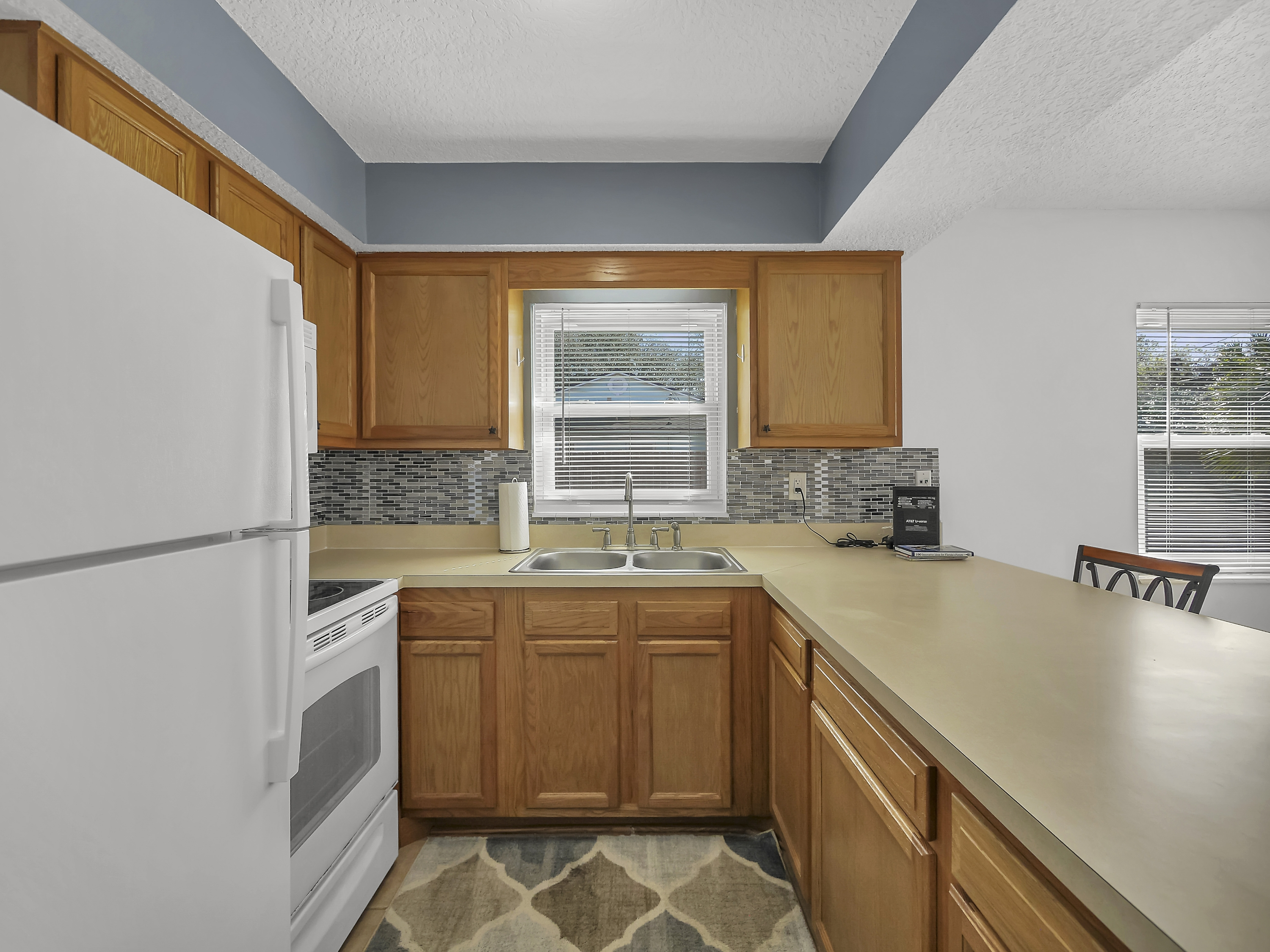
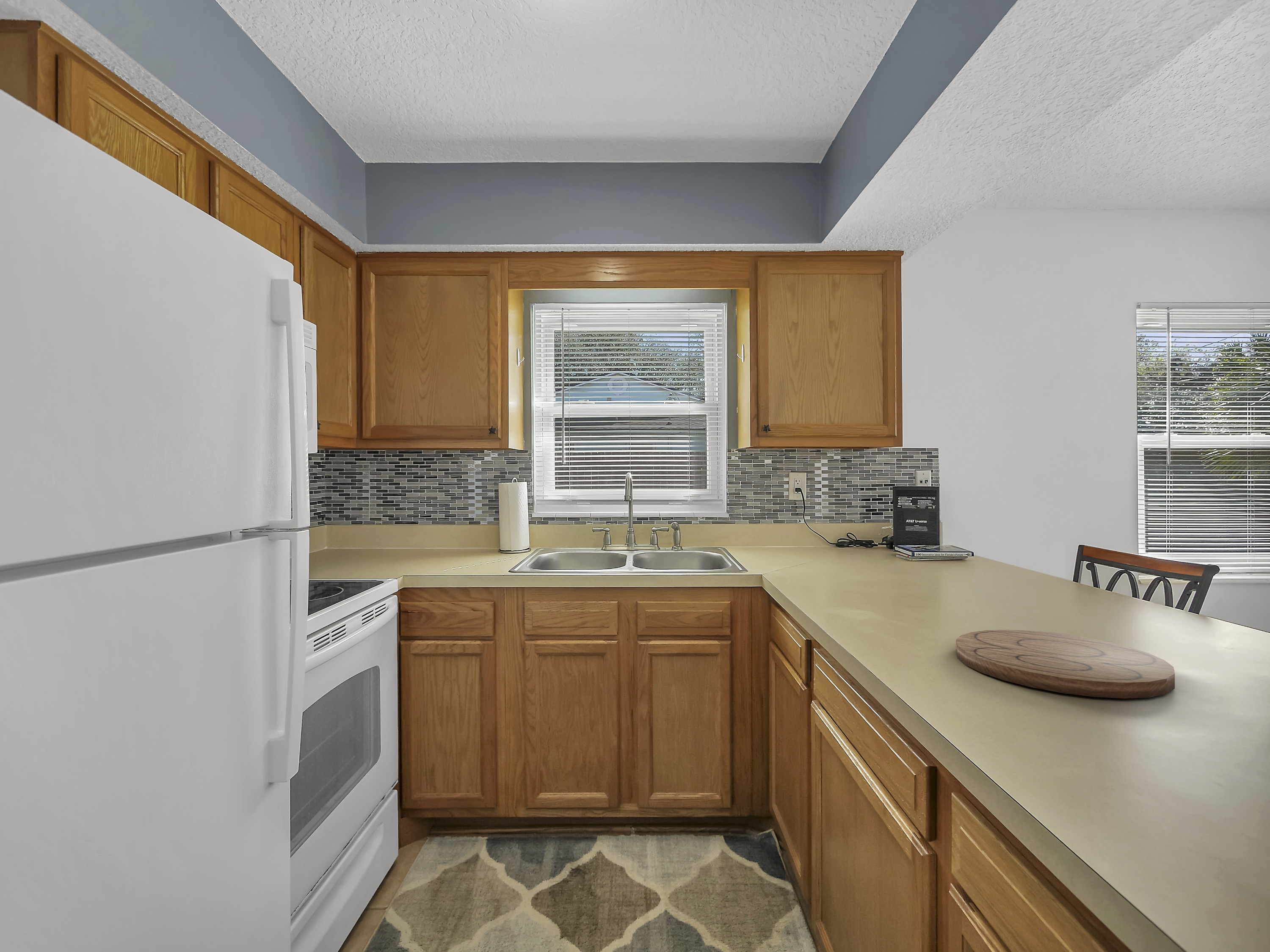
+ cutting board [955,629,1175,699]
